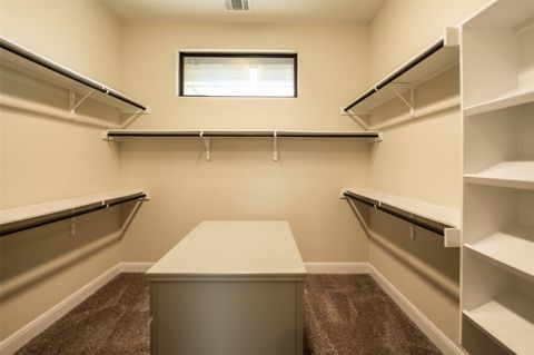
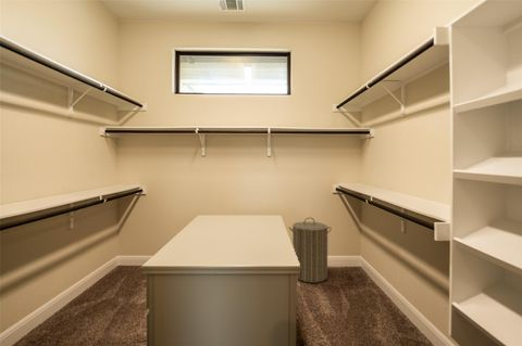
+ laundry hamper [288,217,333,284]
